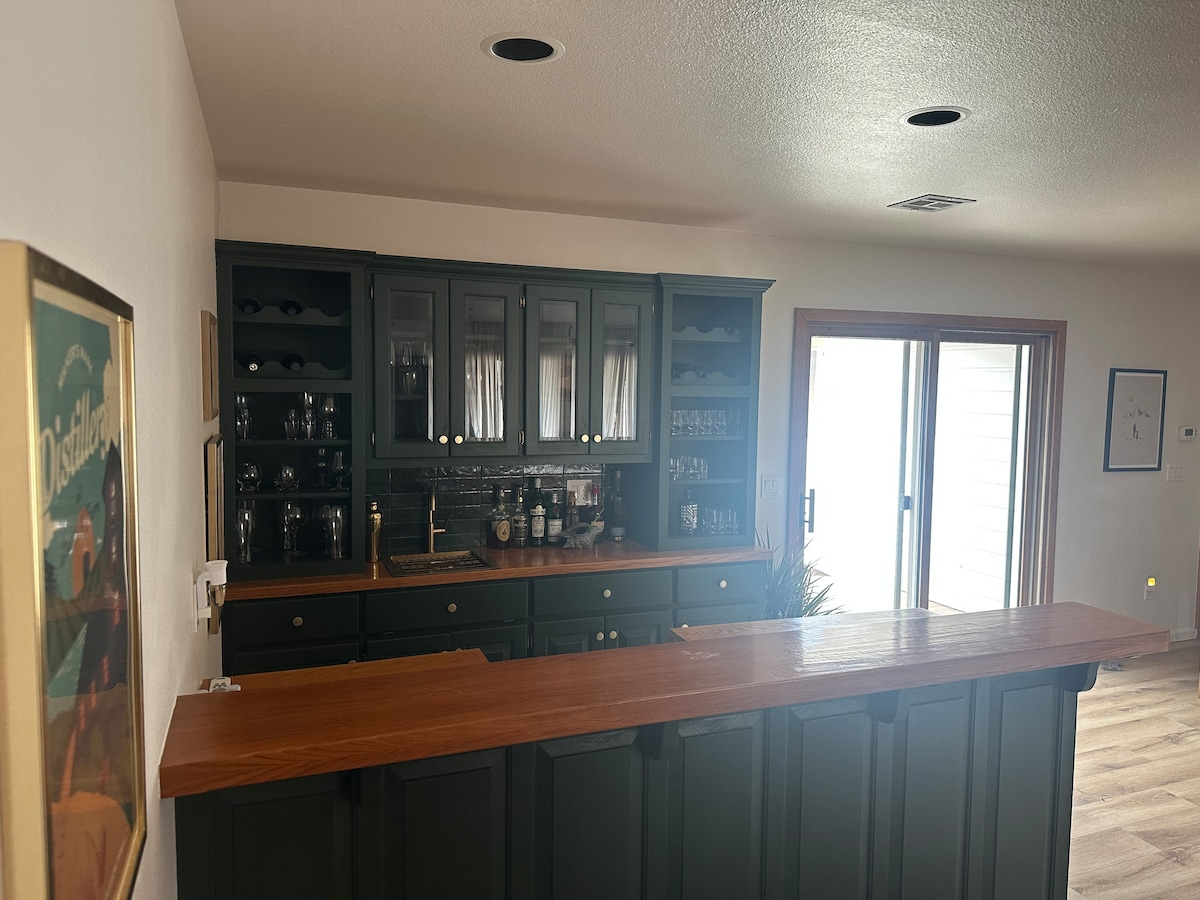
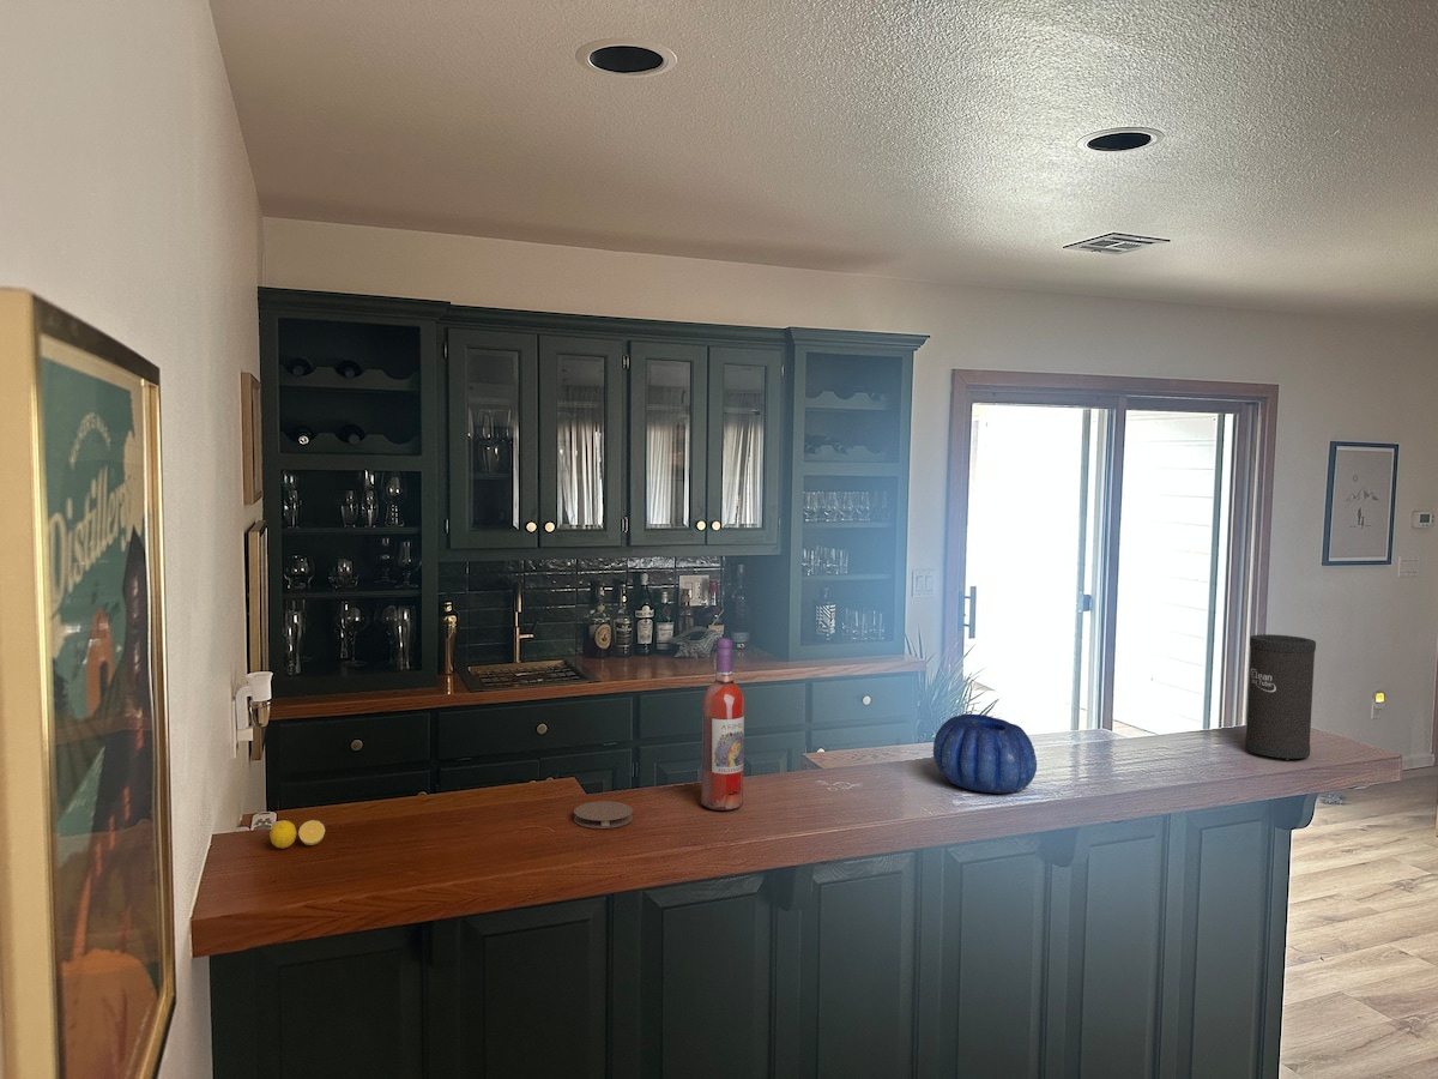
+ speaker [1244,633,1317,761]
+ lemon [268,819,326,849]
+ coaster [573,800,634,830]
+ wine bottle [700,637,745,812]
+ decorative bowl [932,713,1038,795]
